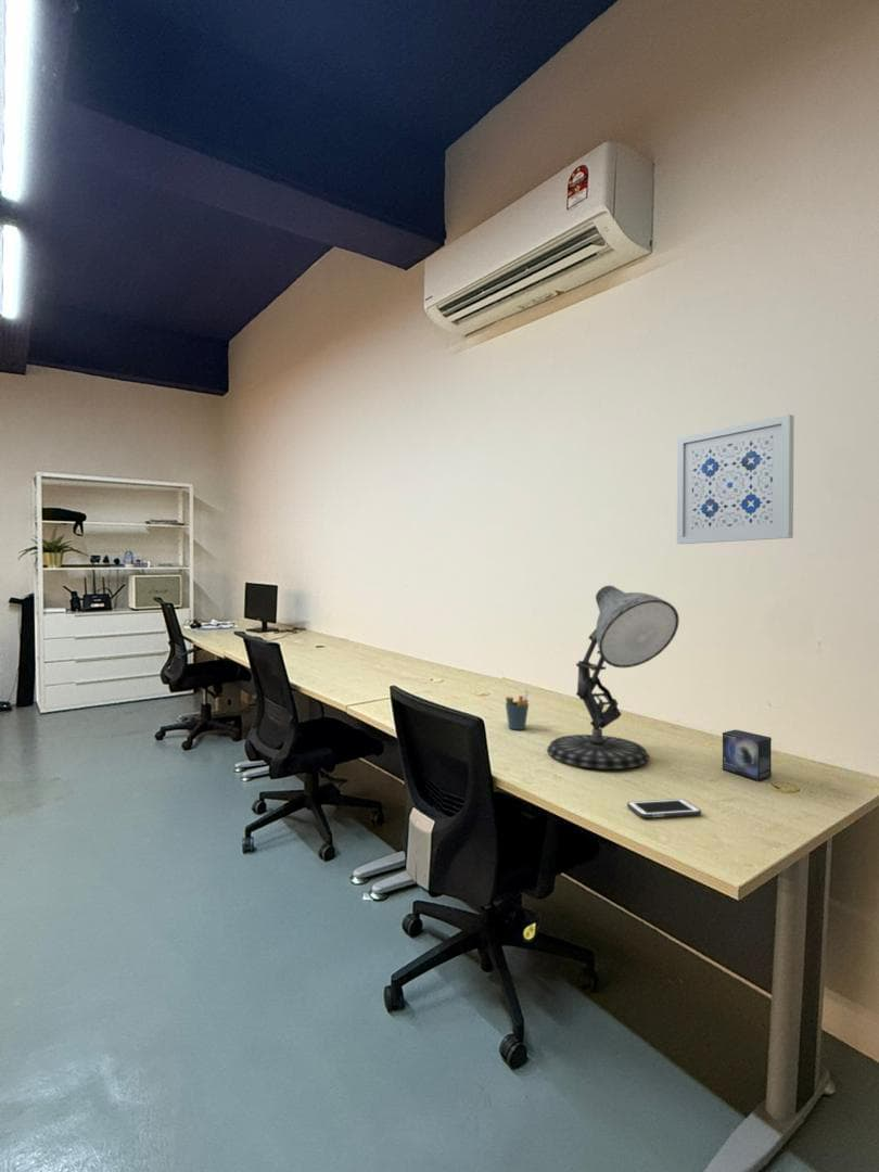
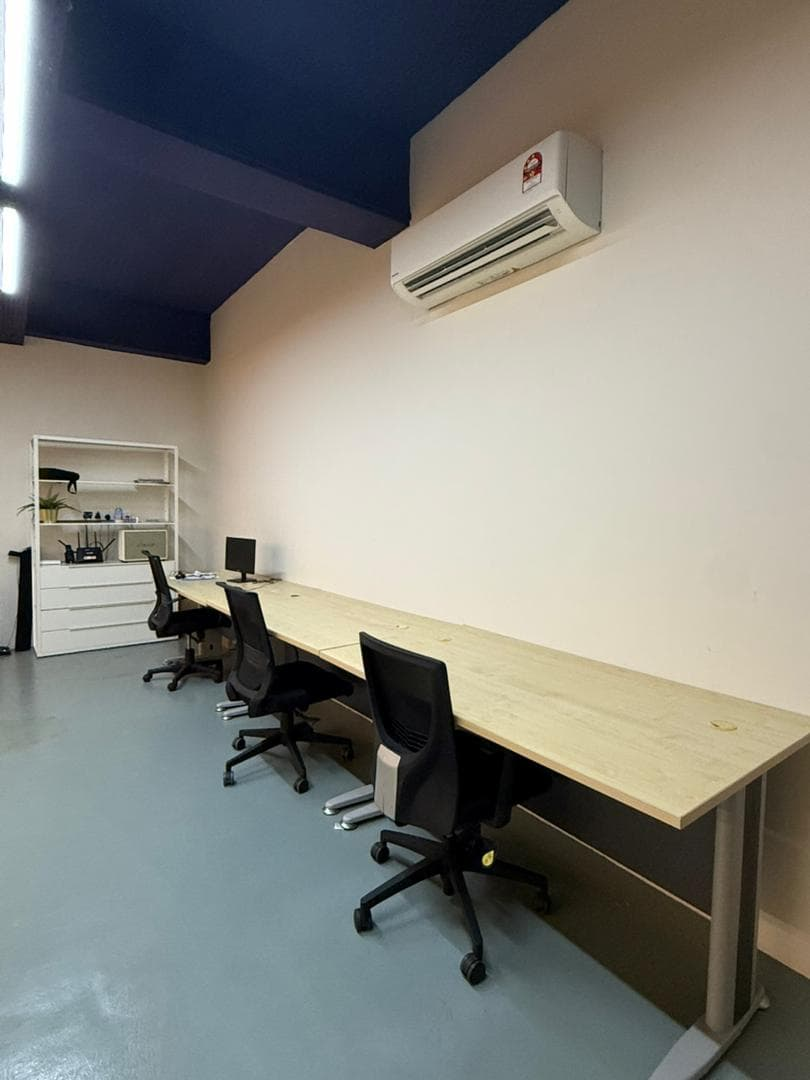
- desk lamp [546,584,680,770]
- wall art [676,413,795,545]
- pen holder [505,689,530,730]
- small box [722,728,773,781]
- cell phone [626,798,702,819]
